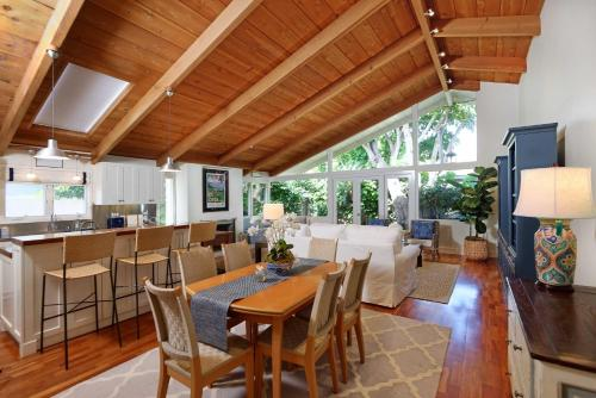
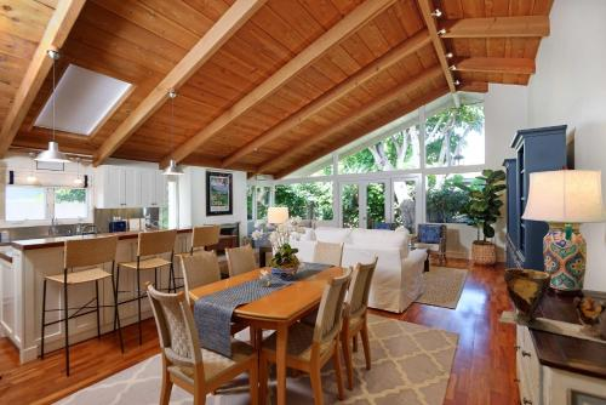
+ clay pot [498,267,606,344]
